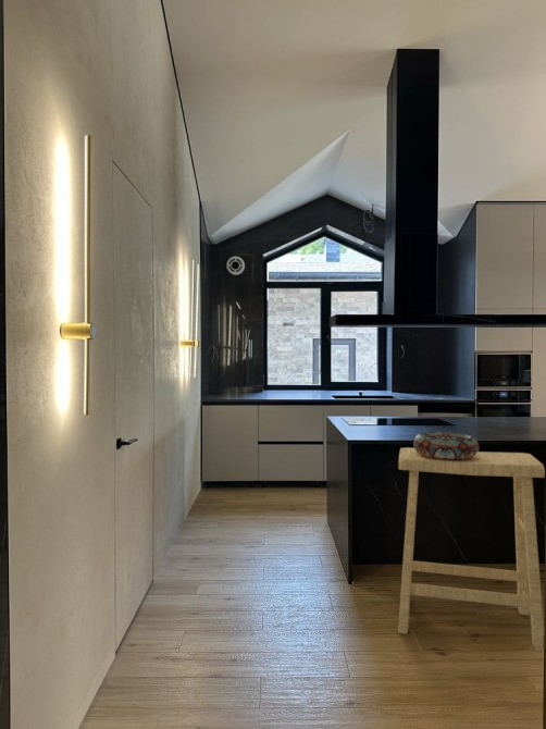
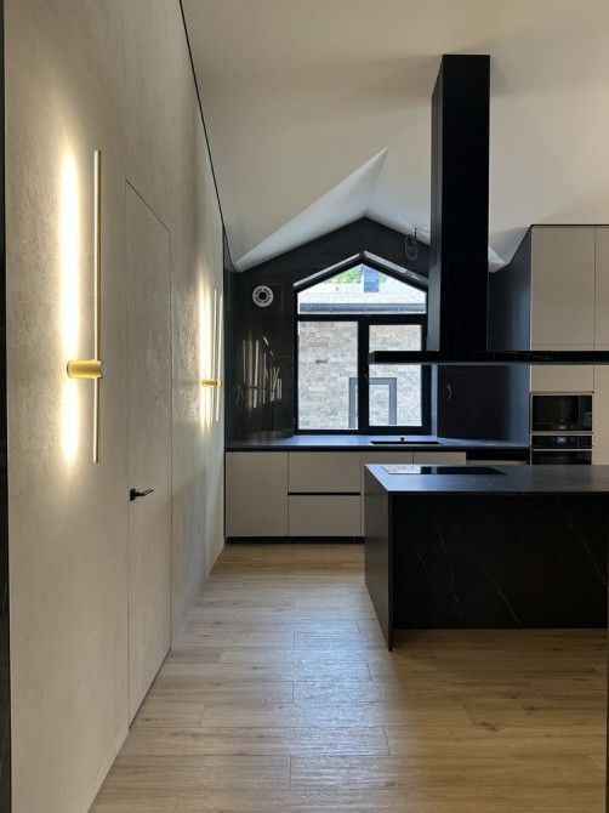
- stool [397,446,546,653]
- decorative bowl [412,431,480,459]
